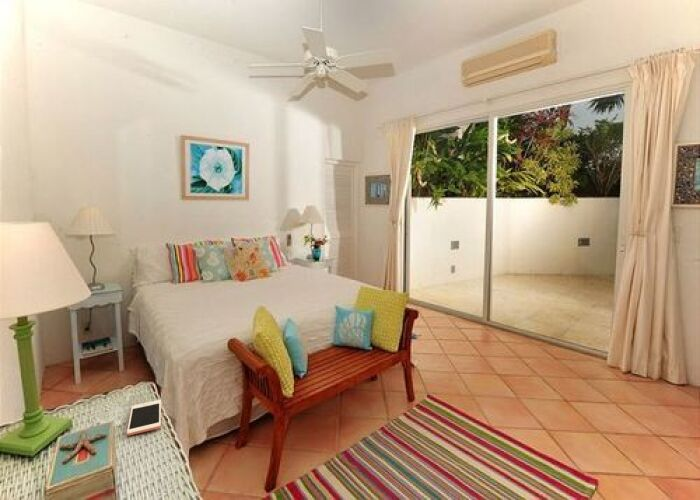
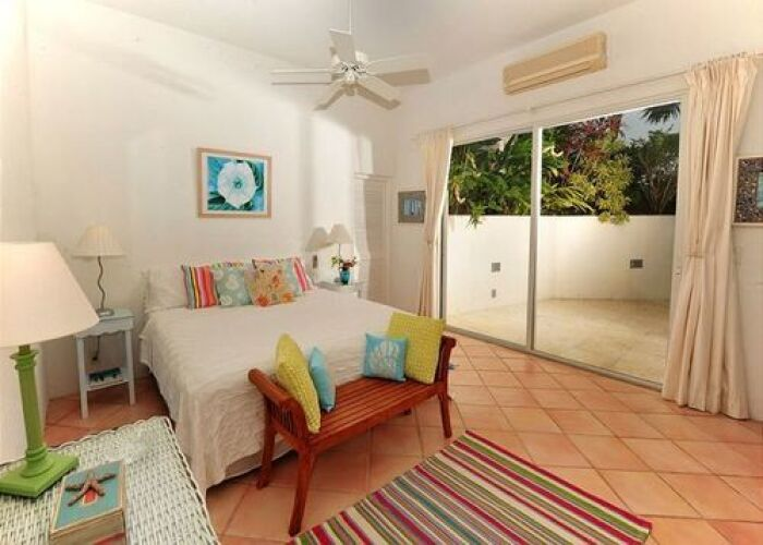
- cell phone [126,399,162,437]
